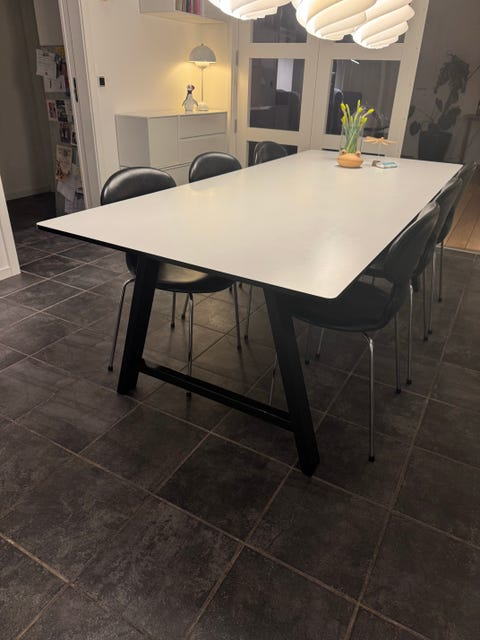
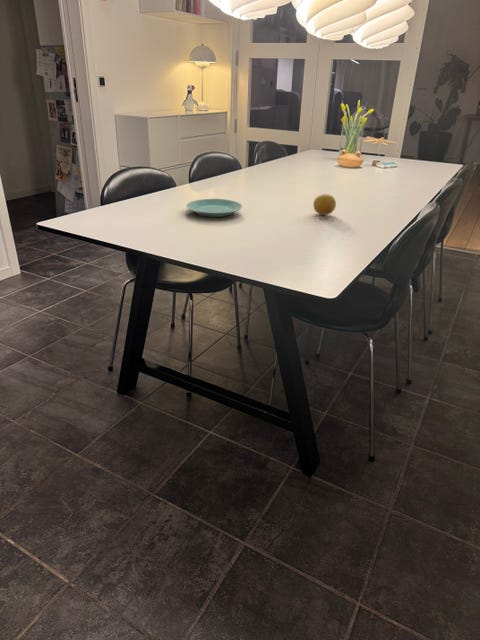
+ plate [185,198,243,218]
+ fruit [312,193,337,216]
